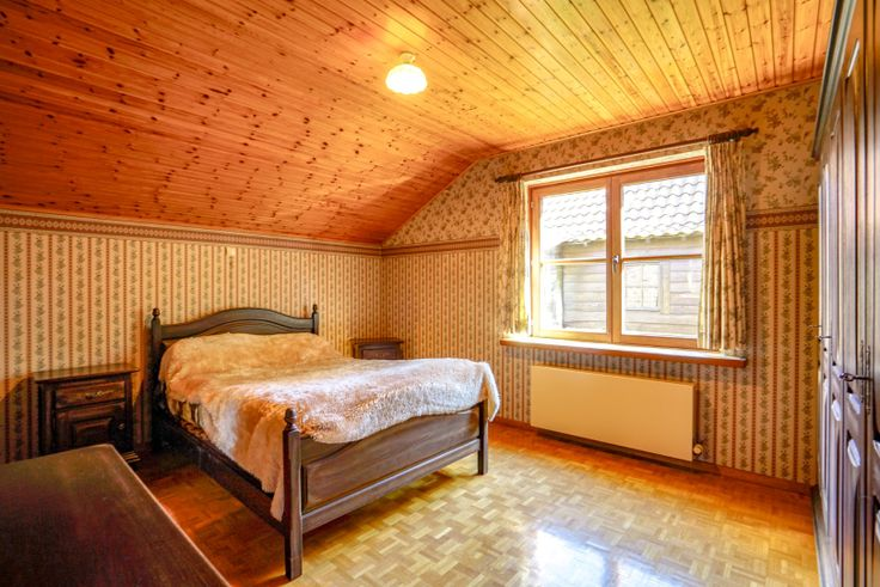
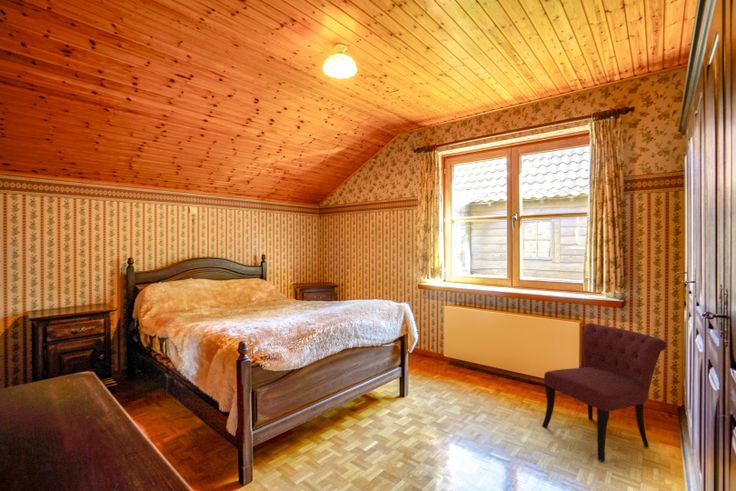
+ chair [541,322,668,463]
